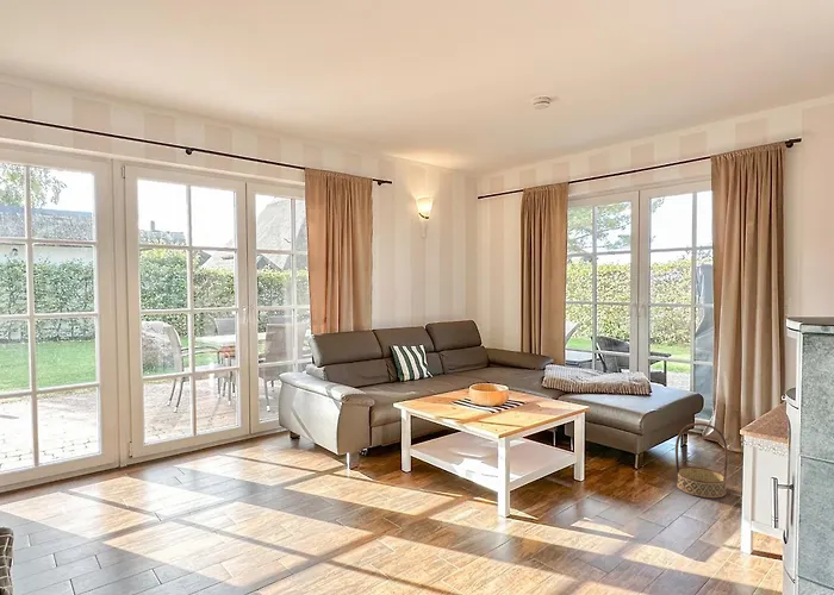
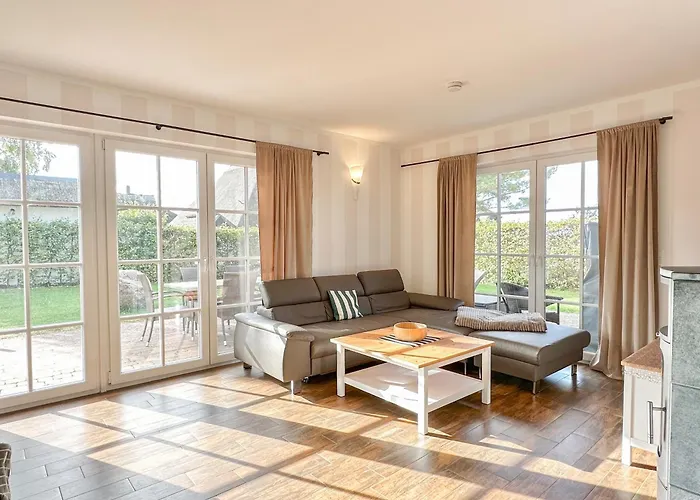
- basket [674,421,729,500]
